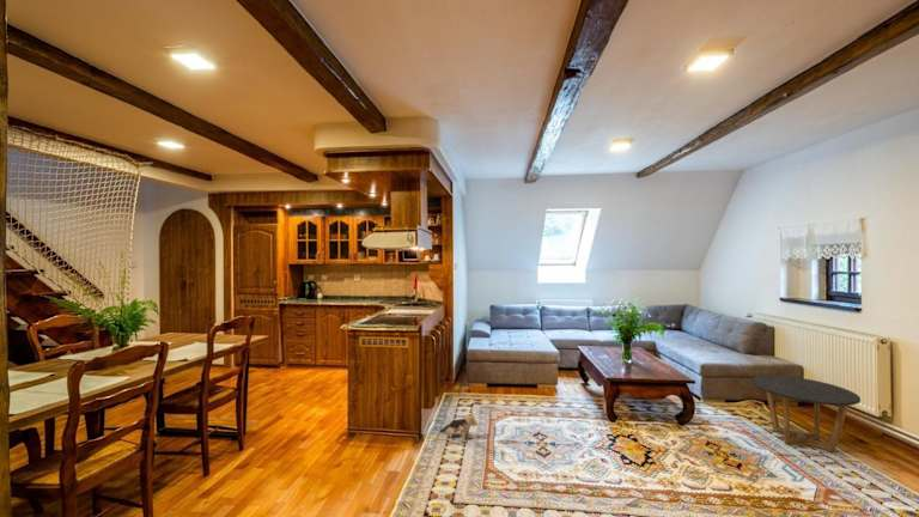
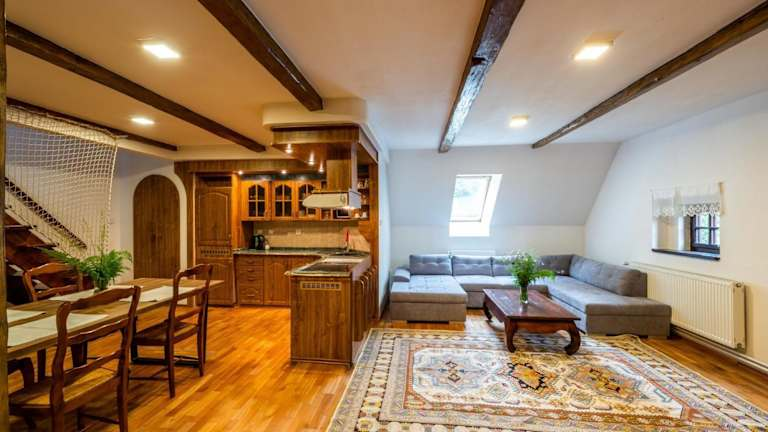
- plush toy [438,410,479,444]
- side table [750,375,862,454]
